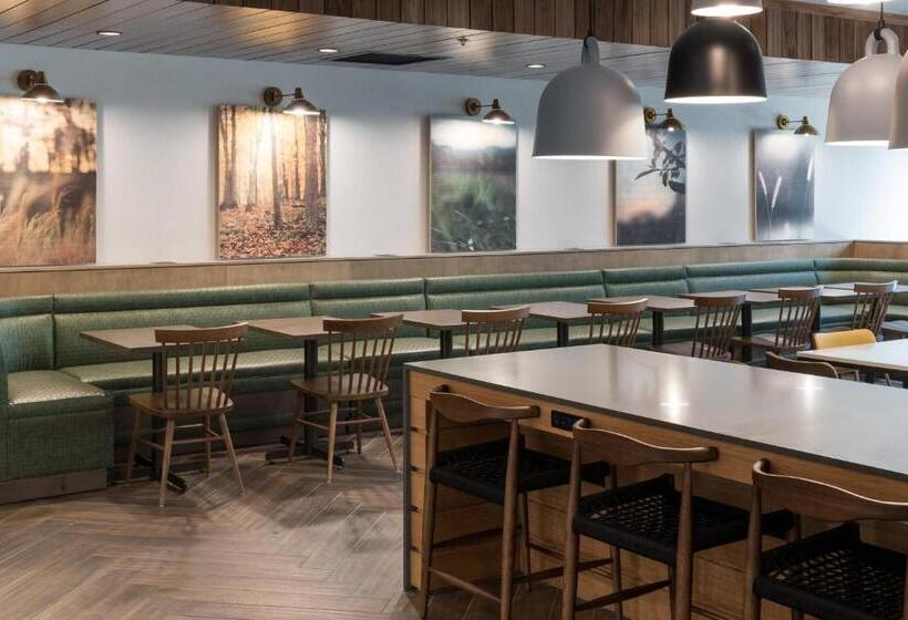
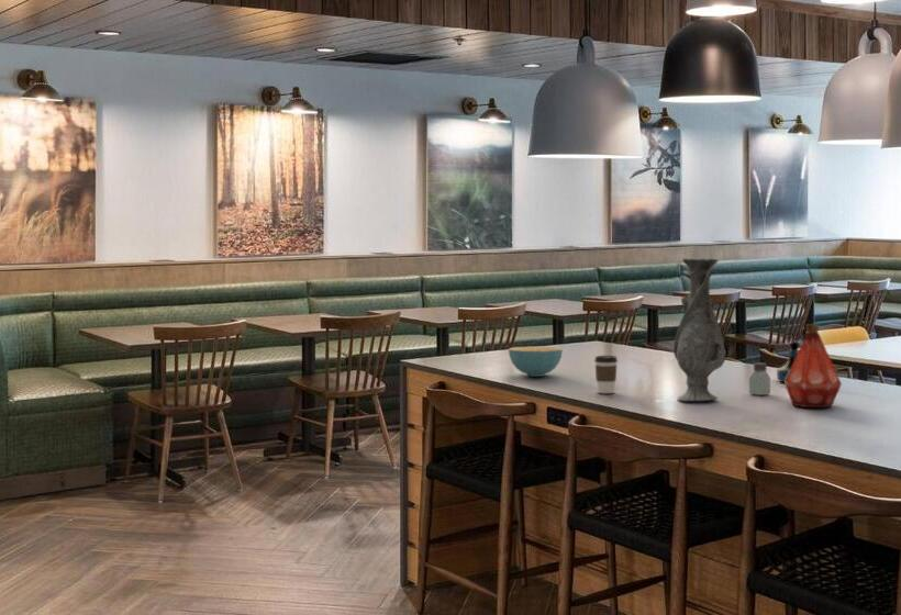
+ vase [672,257,726,402]
+ tequila bottle [776,339,802,383]
+ coffee cup [593,355,619,394]
+ bottle [783,323,843,409]
+ saltshaker [748,361,771,396]
+ cereal bowl [508,346,564,378]
